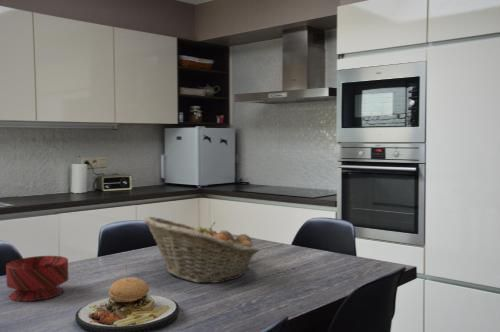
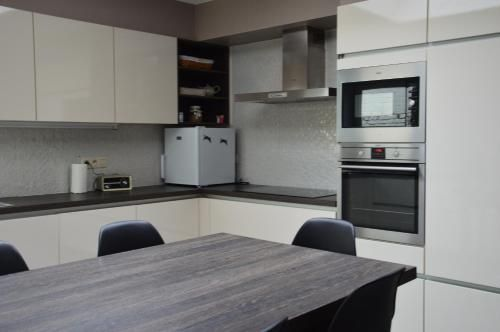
- bowl [5,255,69,302]
- fruit basket [143,216,260,284]
- plate [74,263,180,332]
